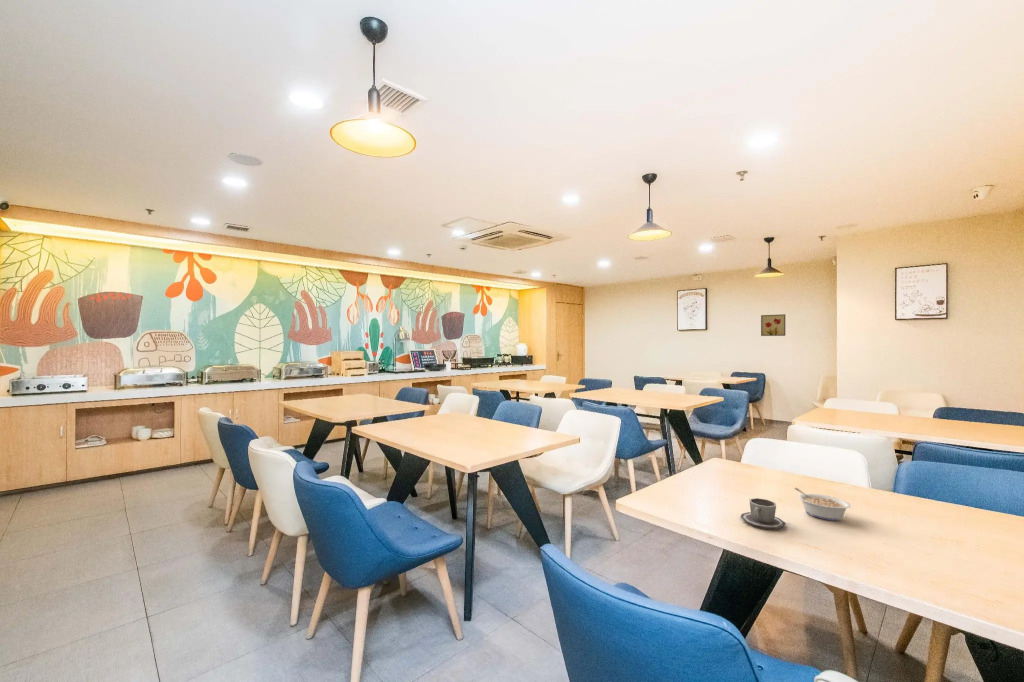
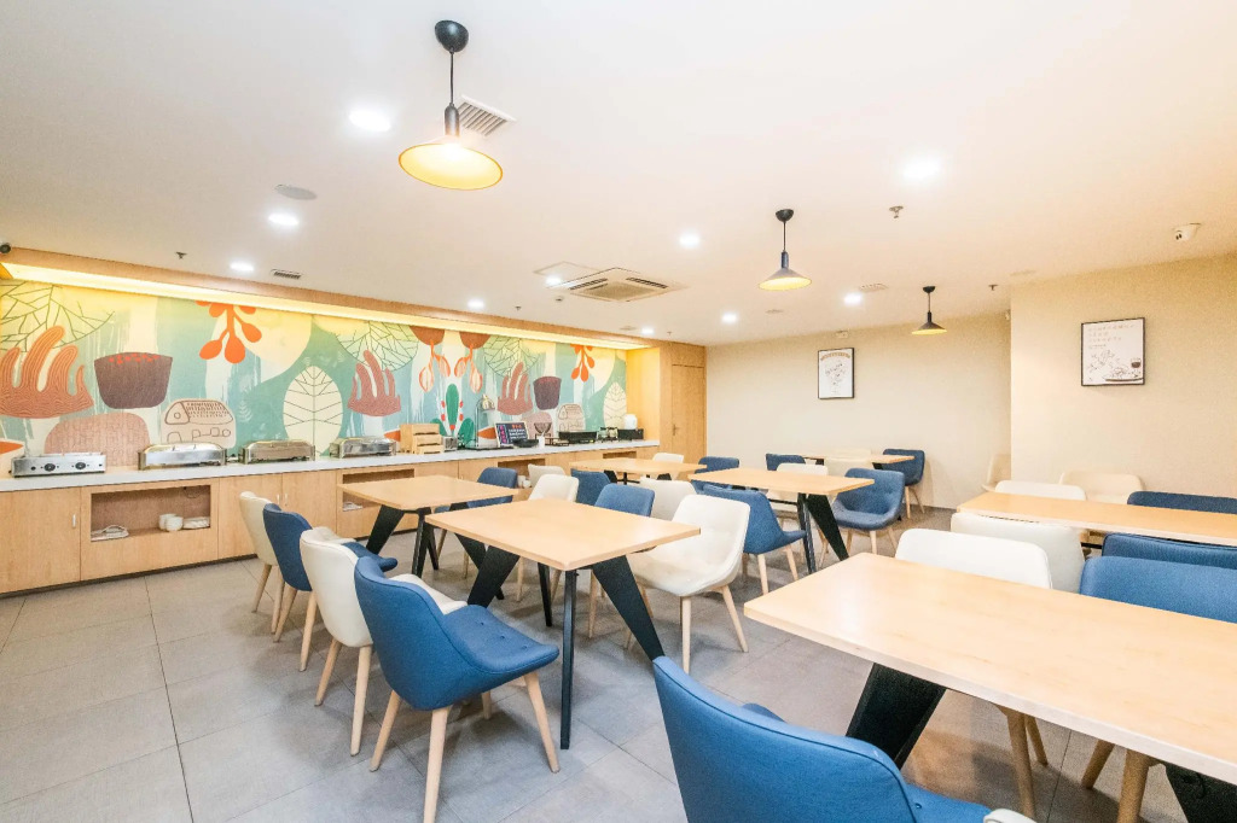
- wall art [760,313,786,337]
- legume [793,487,852,521]
- cup [740,497,786,530]
